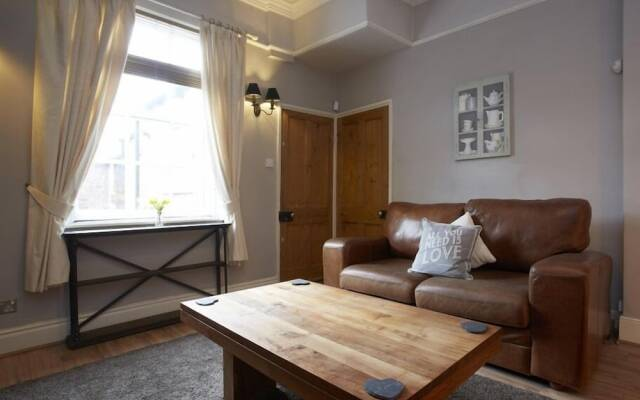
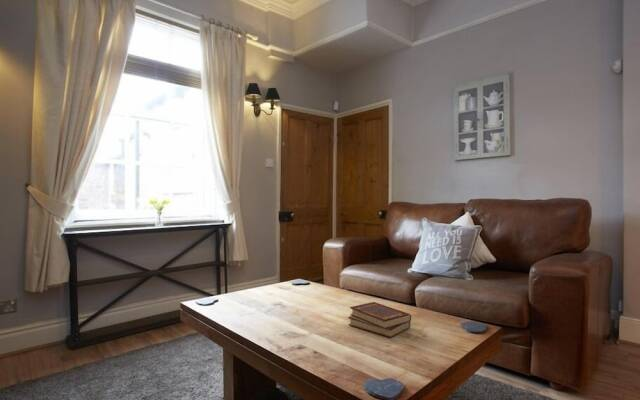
+ book set [347,301,412,339]
